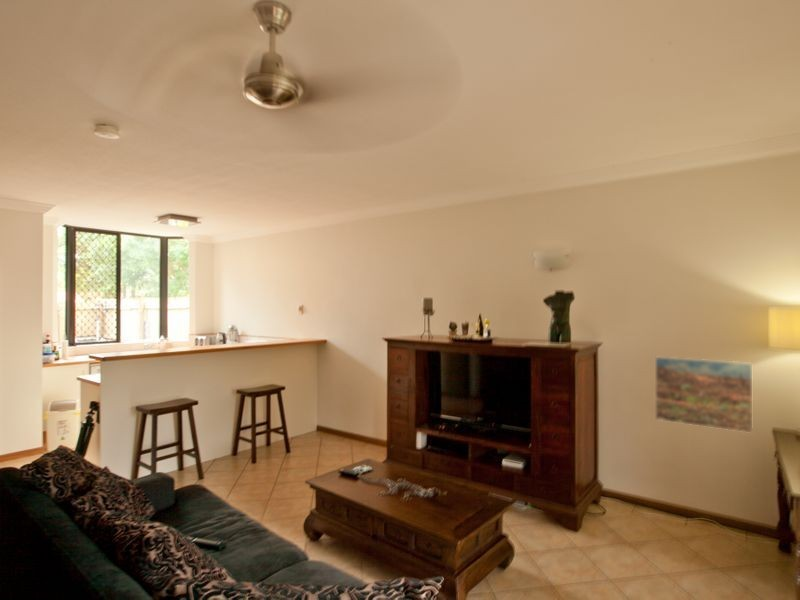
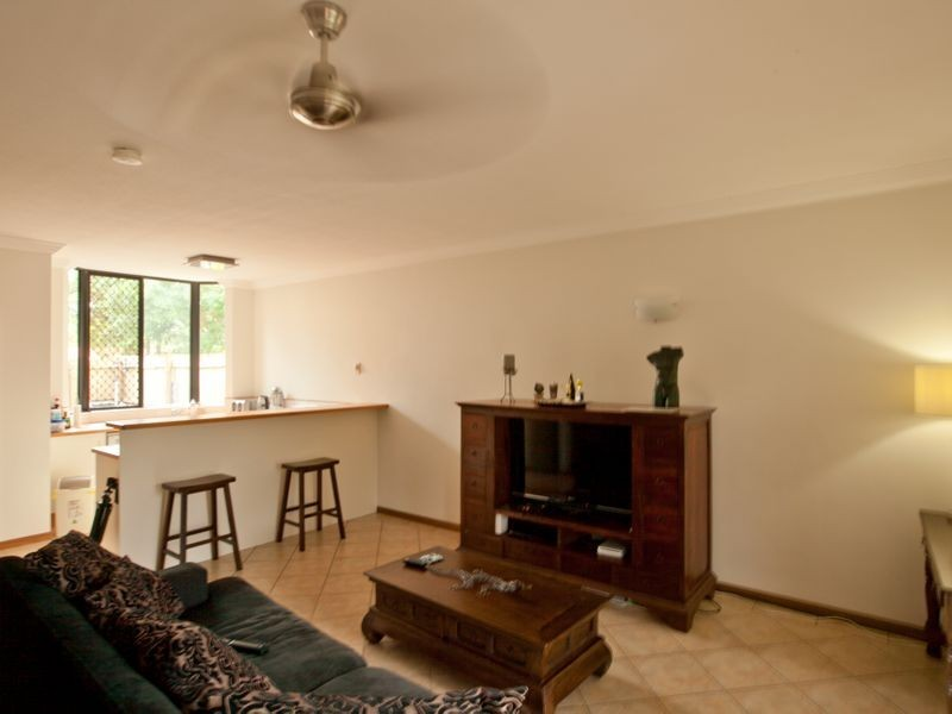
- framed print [654,356,754,434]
